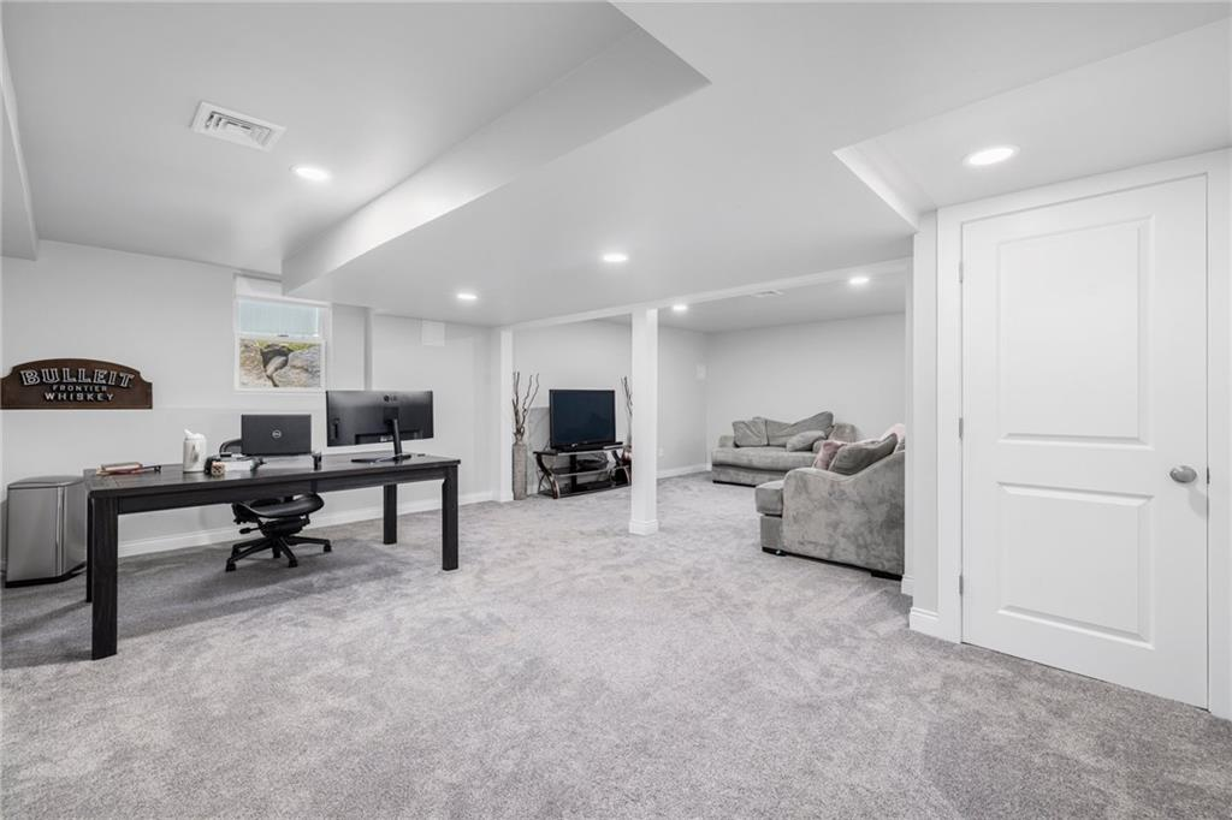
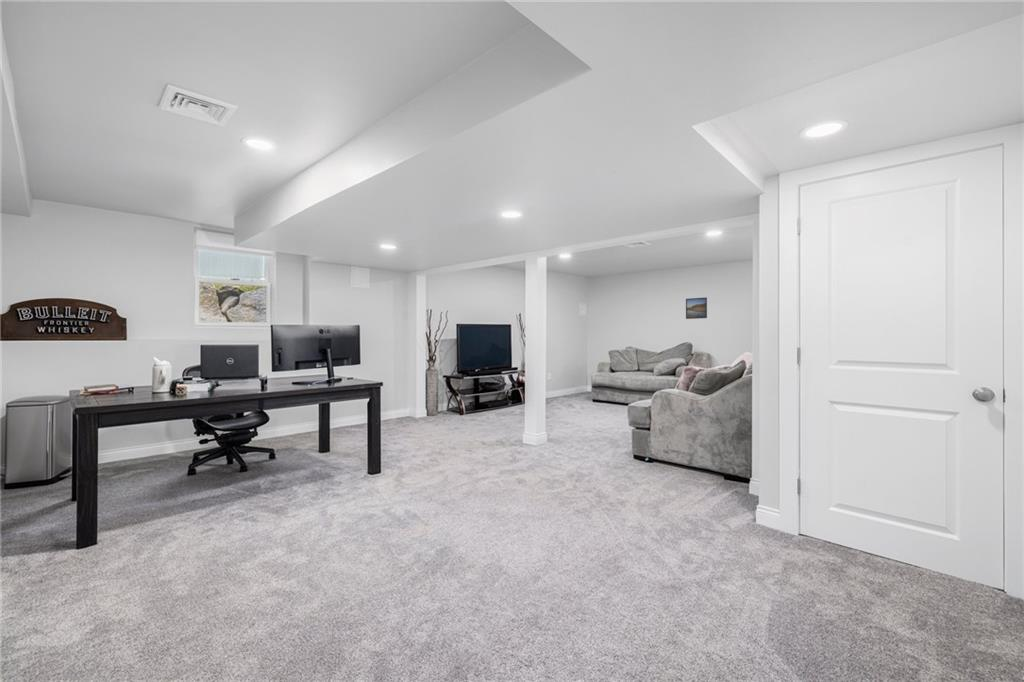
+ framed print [685,296,708,320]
